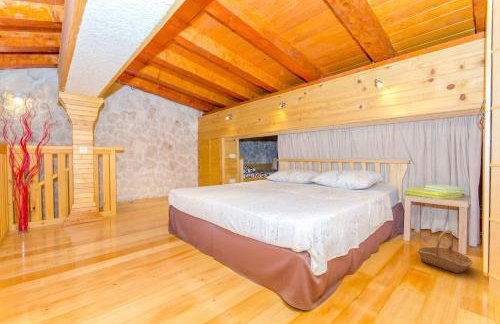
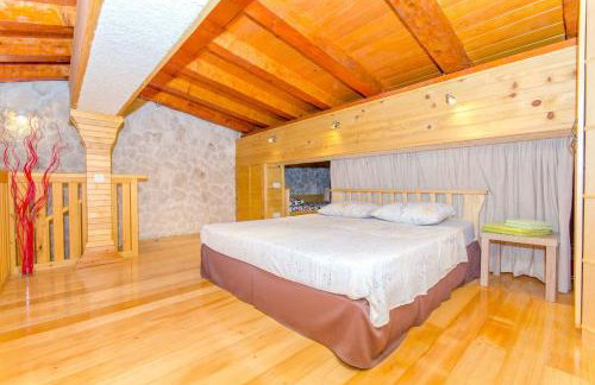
- basket [416,229,474,274]
